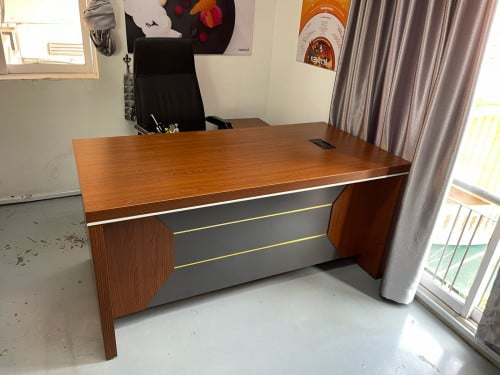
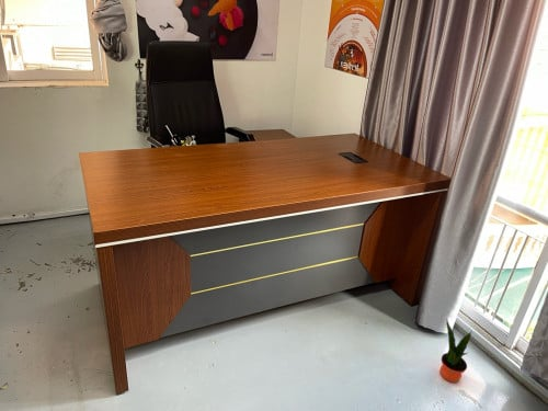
+ potted plant [438,317,472,384]
